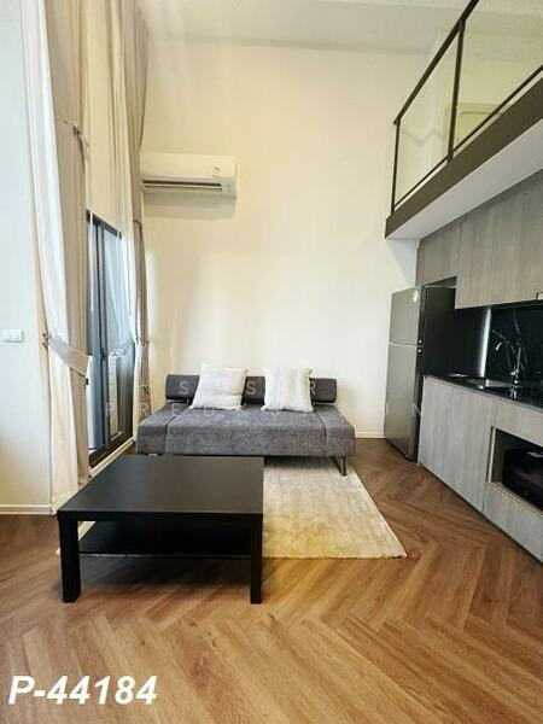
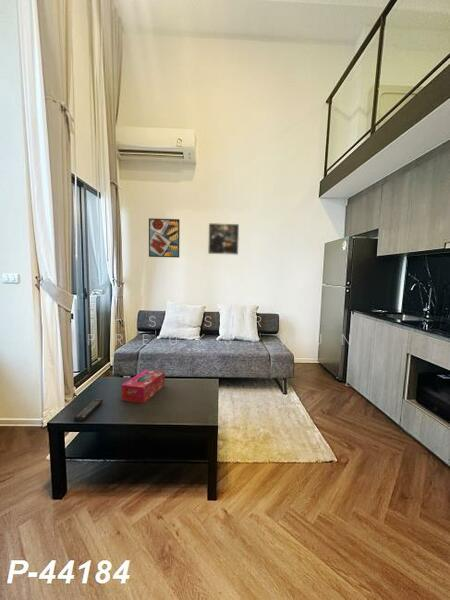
+ remote control [73,399,104,423]
+ tissue box [121,369,165,404]
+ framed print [207,222,240,256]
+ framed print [148,217,181,259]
